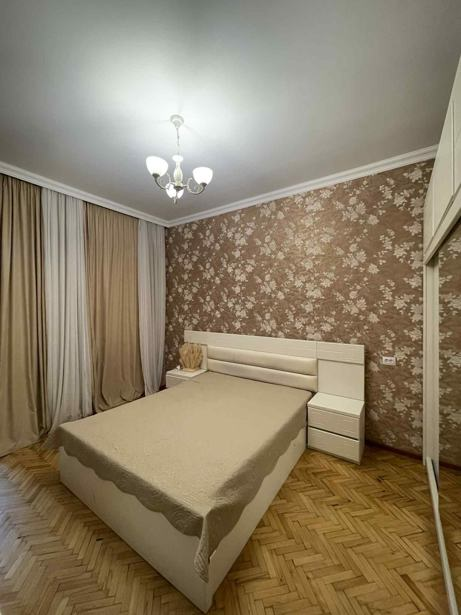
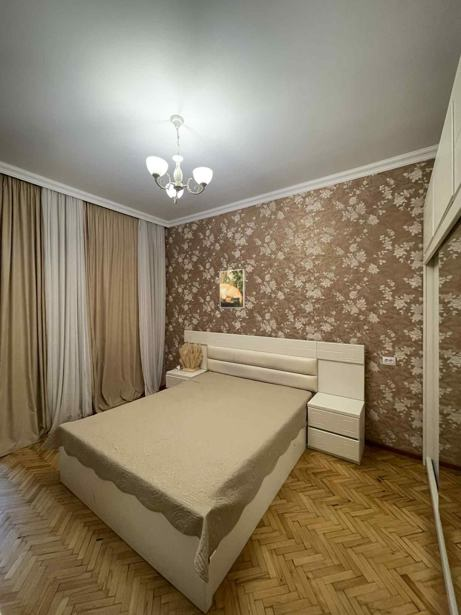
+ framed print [219,268,246,309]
